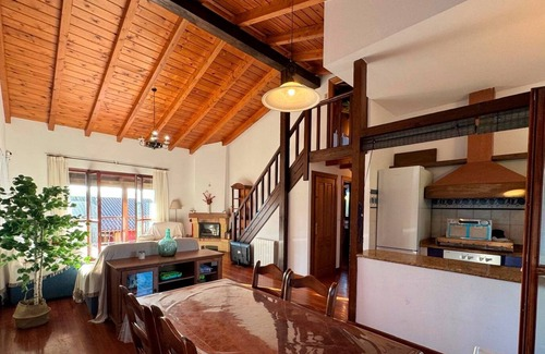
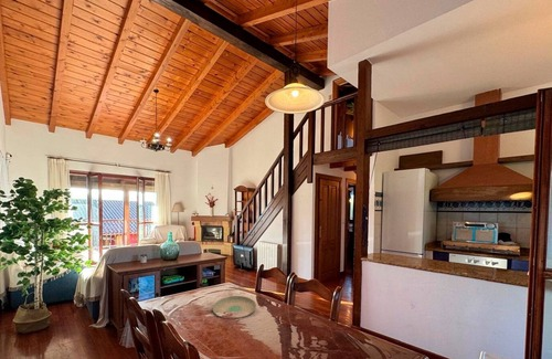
+ plate [212,295,257,320]
